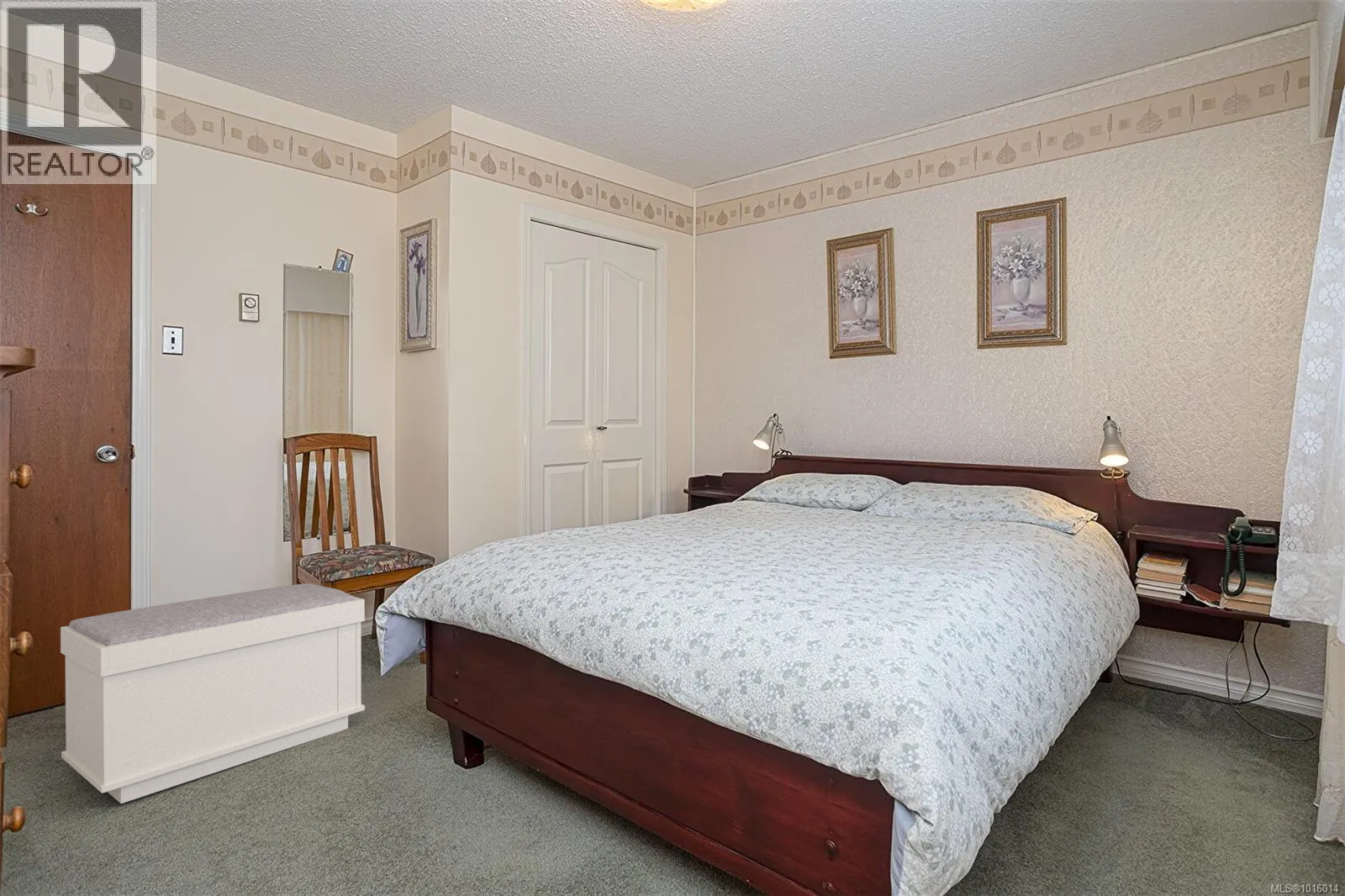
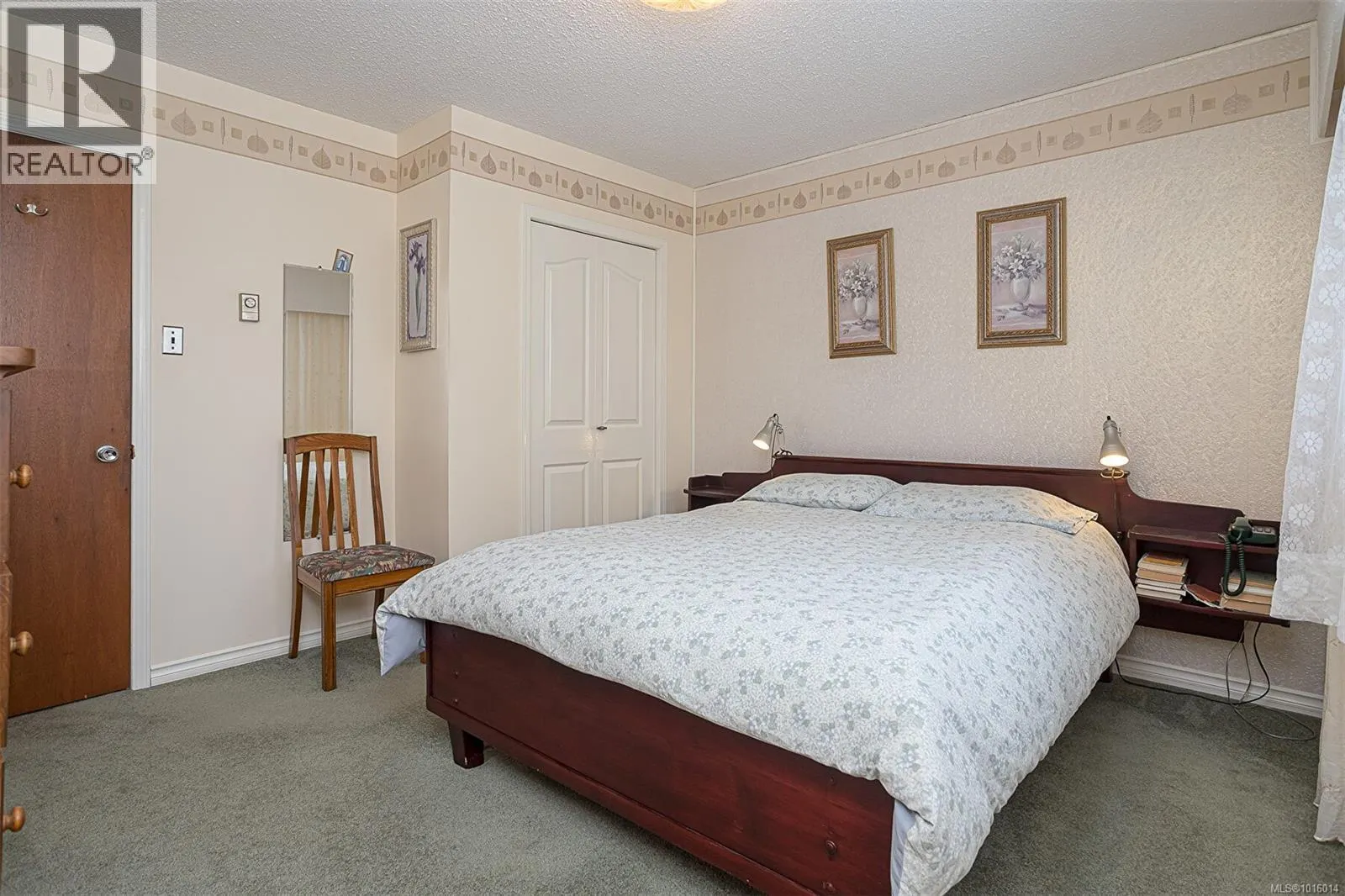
- bench [60,582,366,804]
